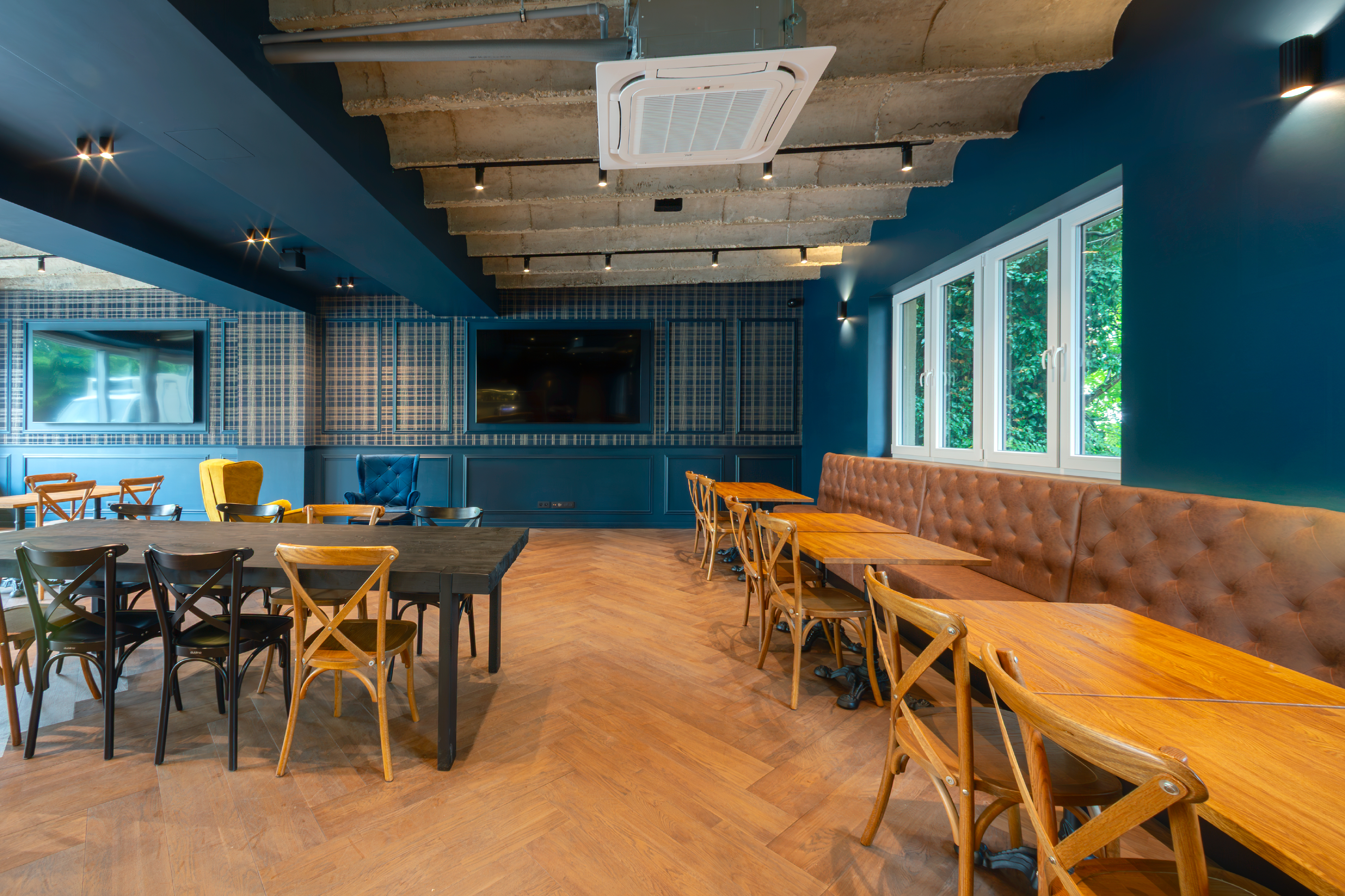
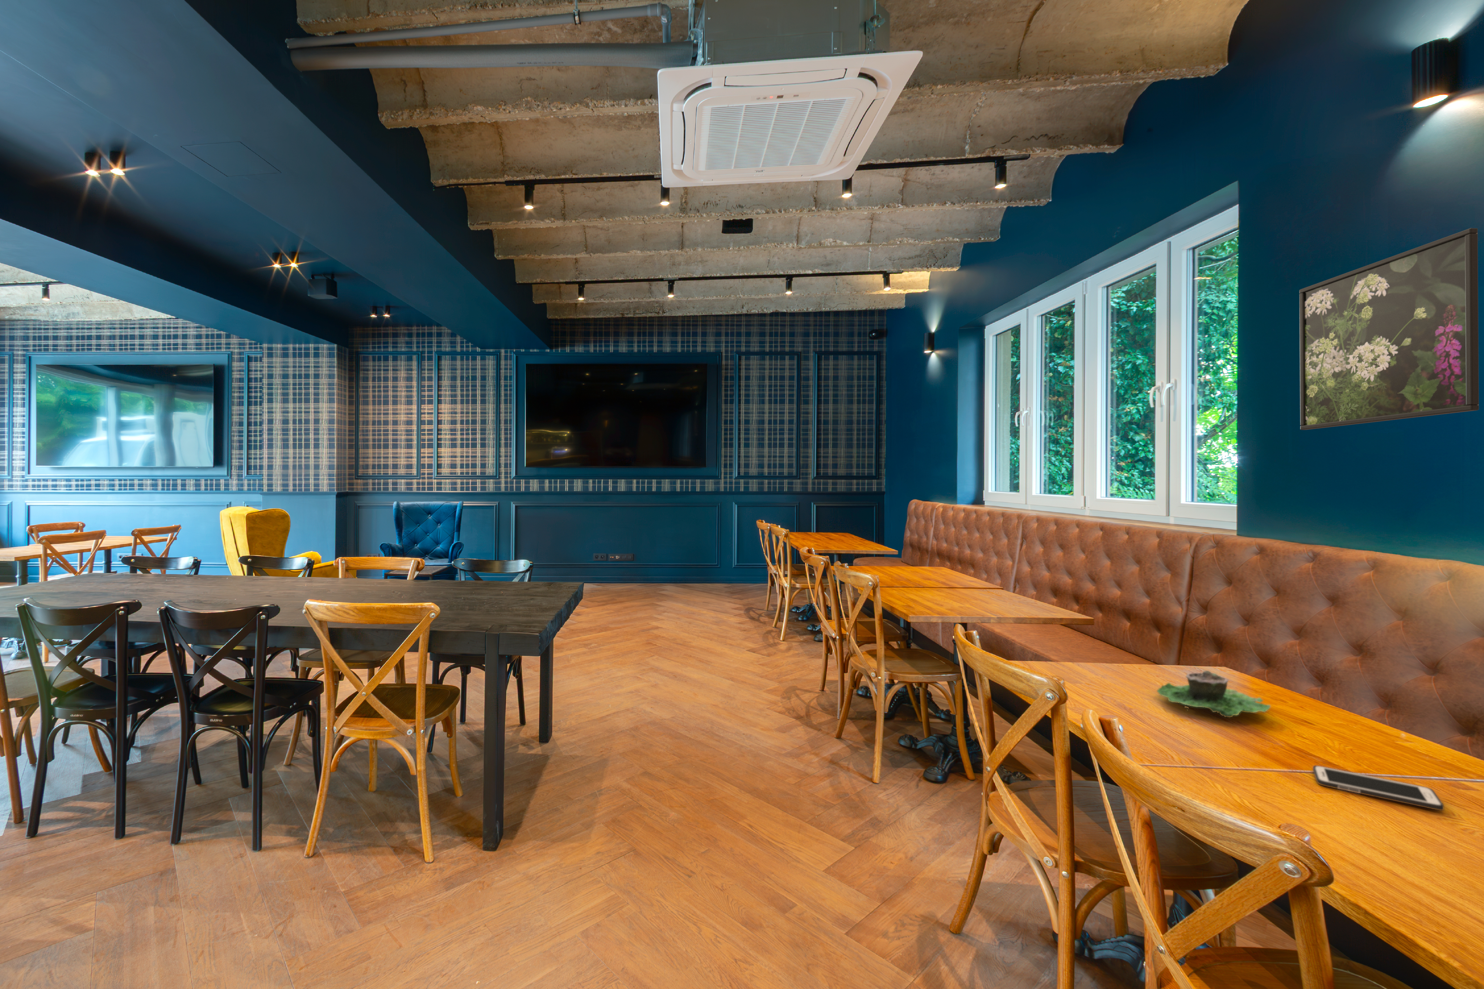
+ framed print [1299,227,1480,430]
+ cell phone [1313,765,1444,811]
+ succulent planter [1156,670,1271,719]
